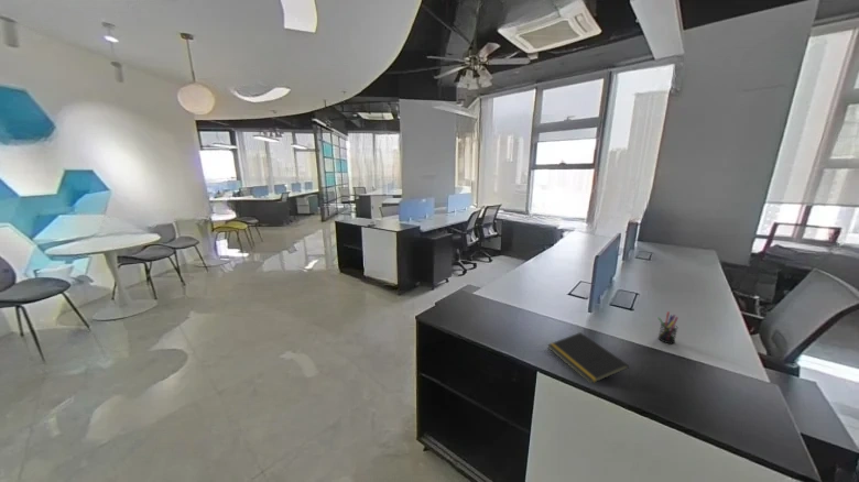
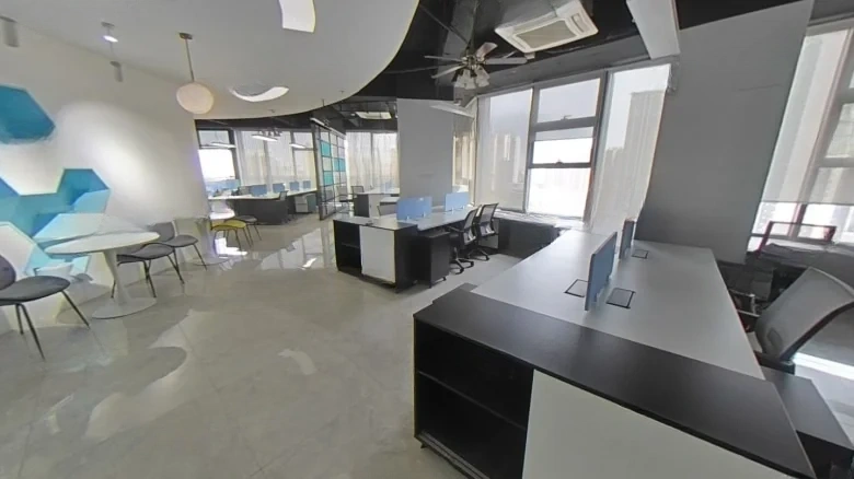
- pen holder [657,310,679,344]
- notepad [546,331,630,383]
